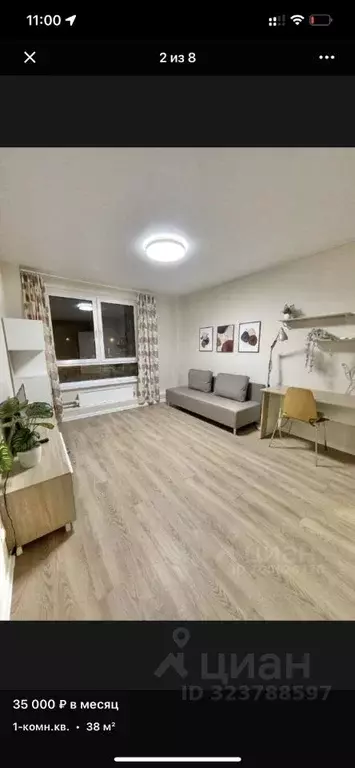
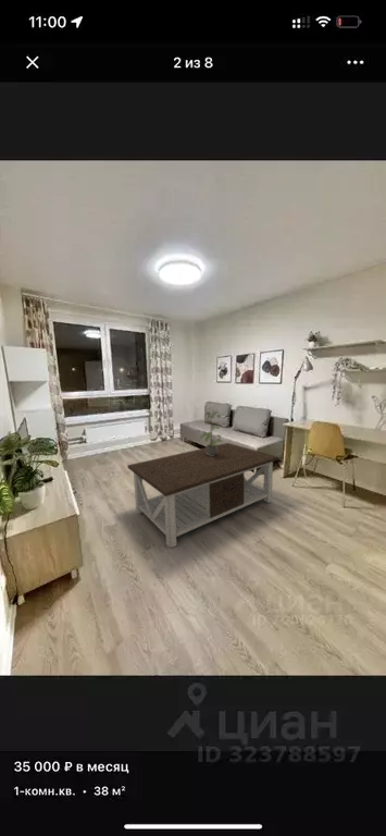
+ coffee table [126,442,279,550]
+ potted plant [199,410,224,456]
